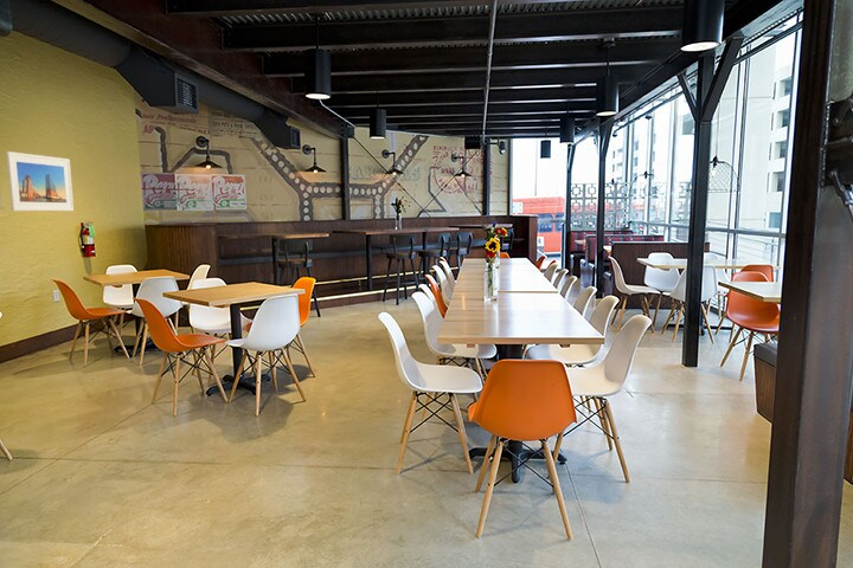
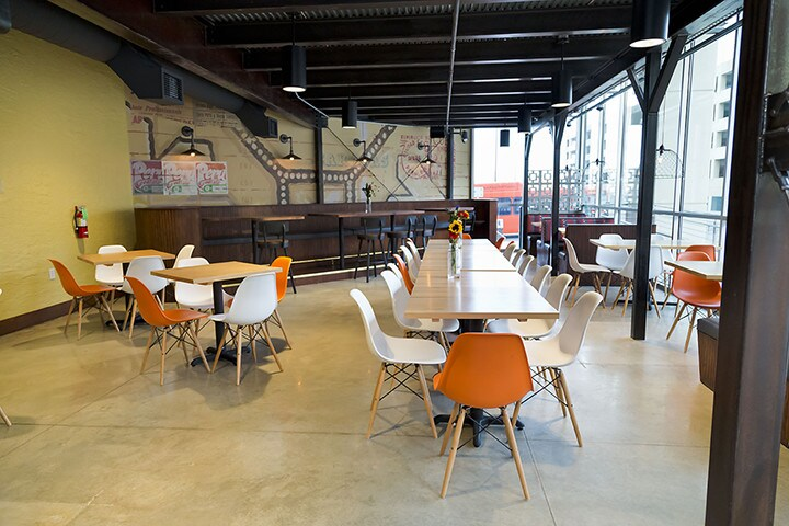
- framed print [5,150,75,212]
